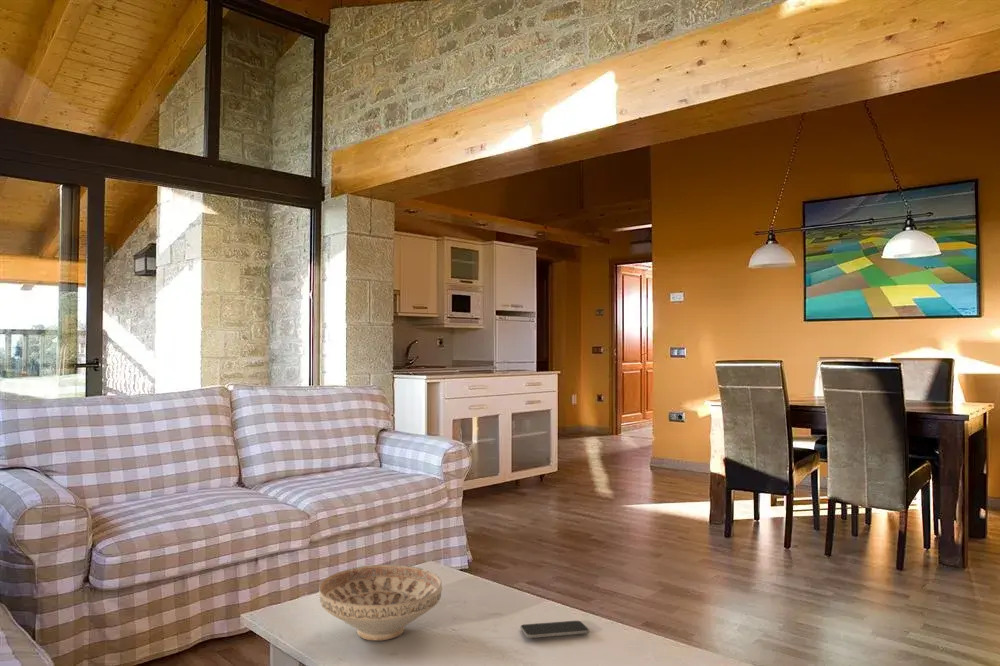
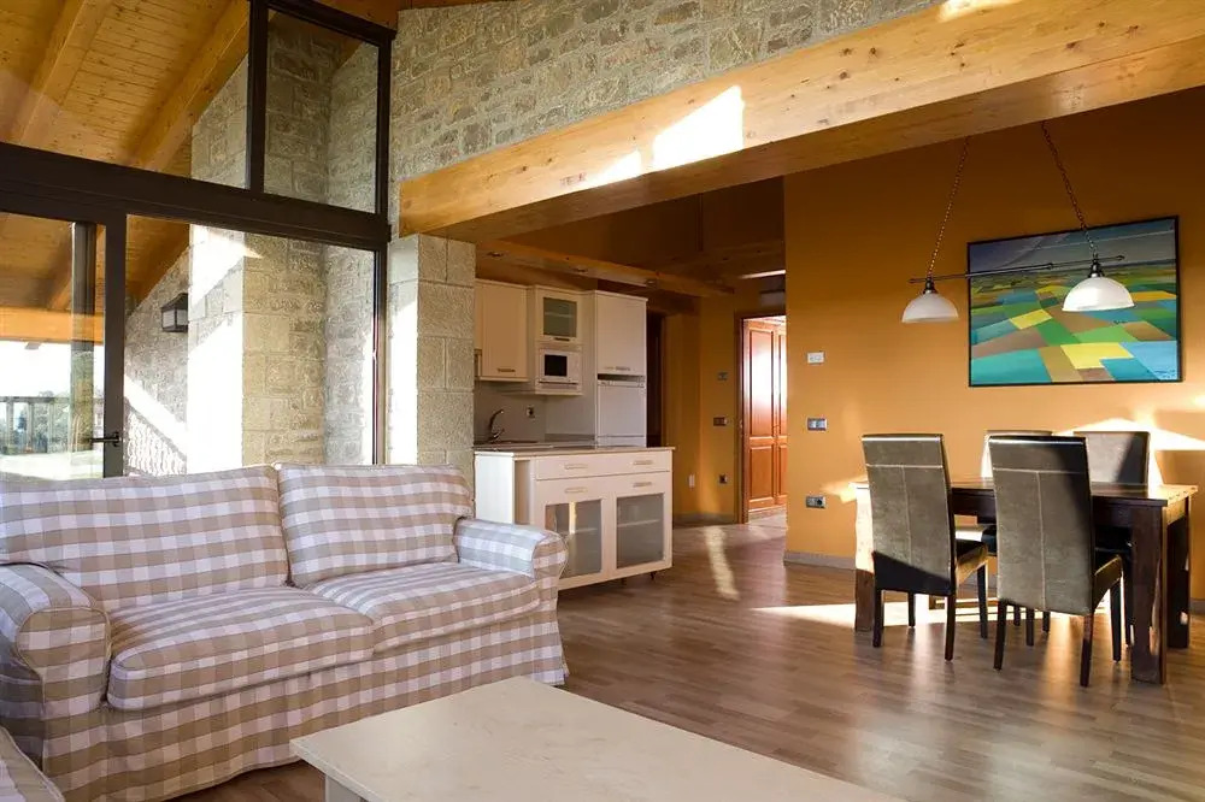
- smartphone [519,620,590,639]
- decorative bowl [318,564,443,642]
